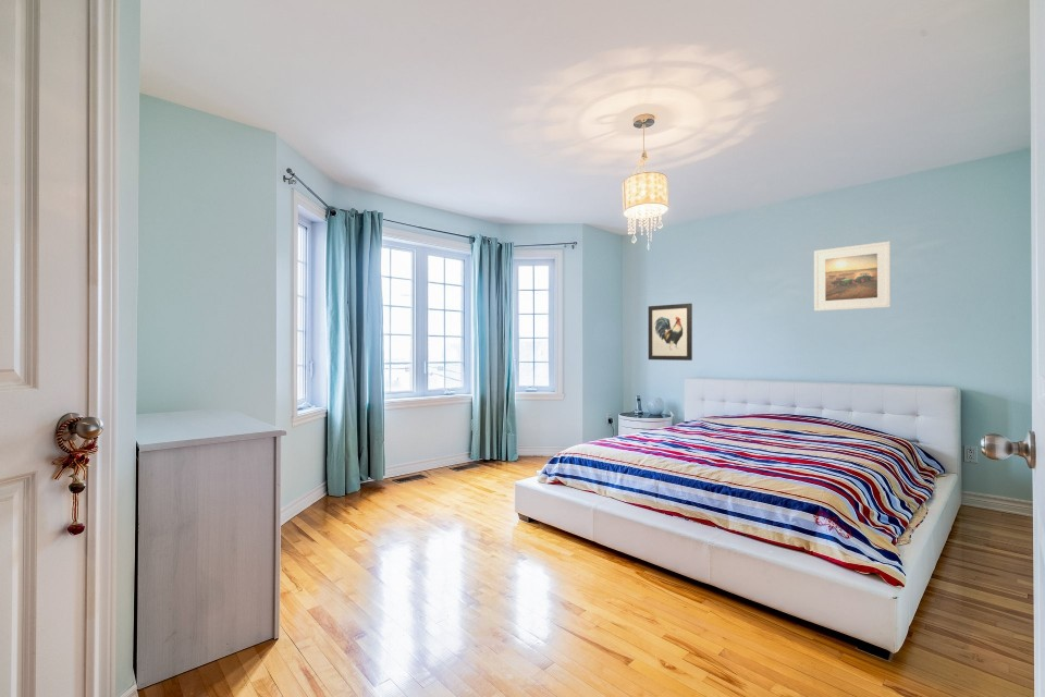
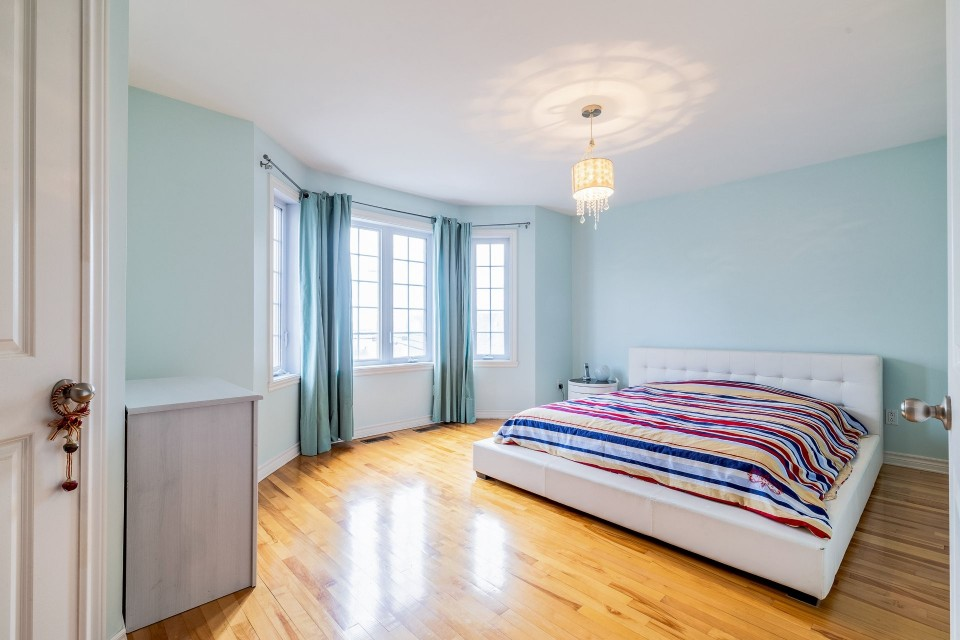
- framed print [813,241,892,313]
- wall art [648,303,693,362]
